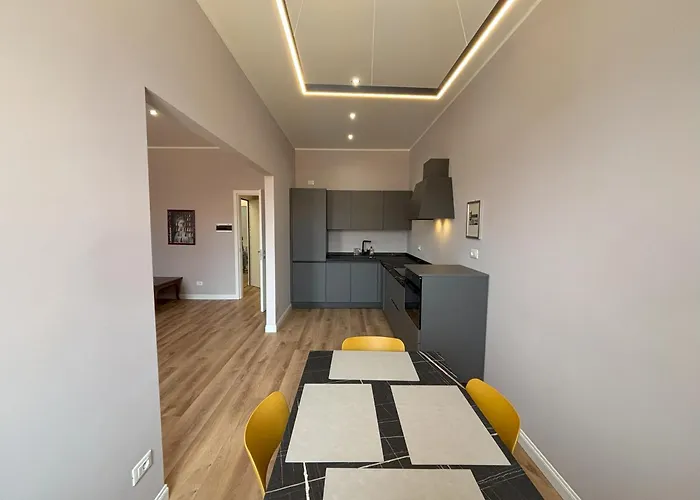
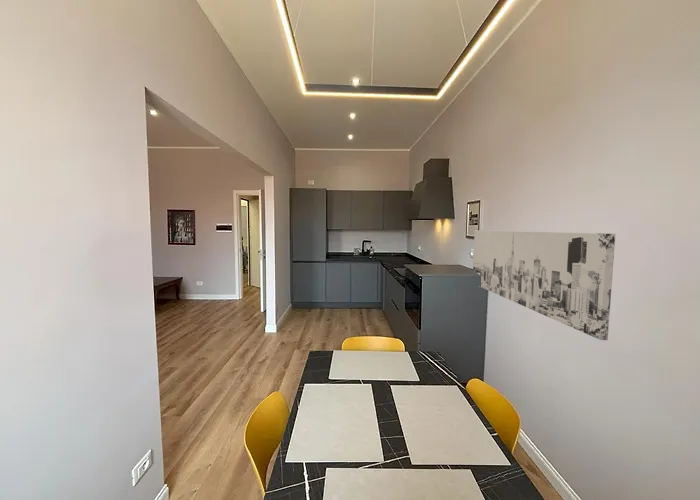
+ wall art [472,229,617,341]
